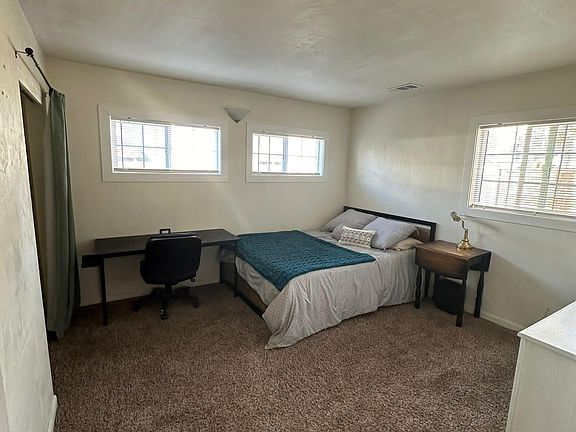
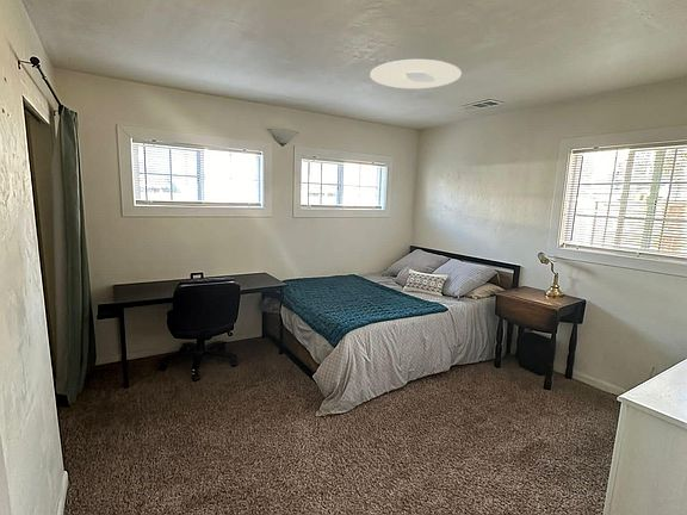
+ ceiling light [369,58,463,89]
